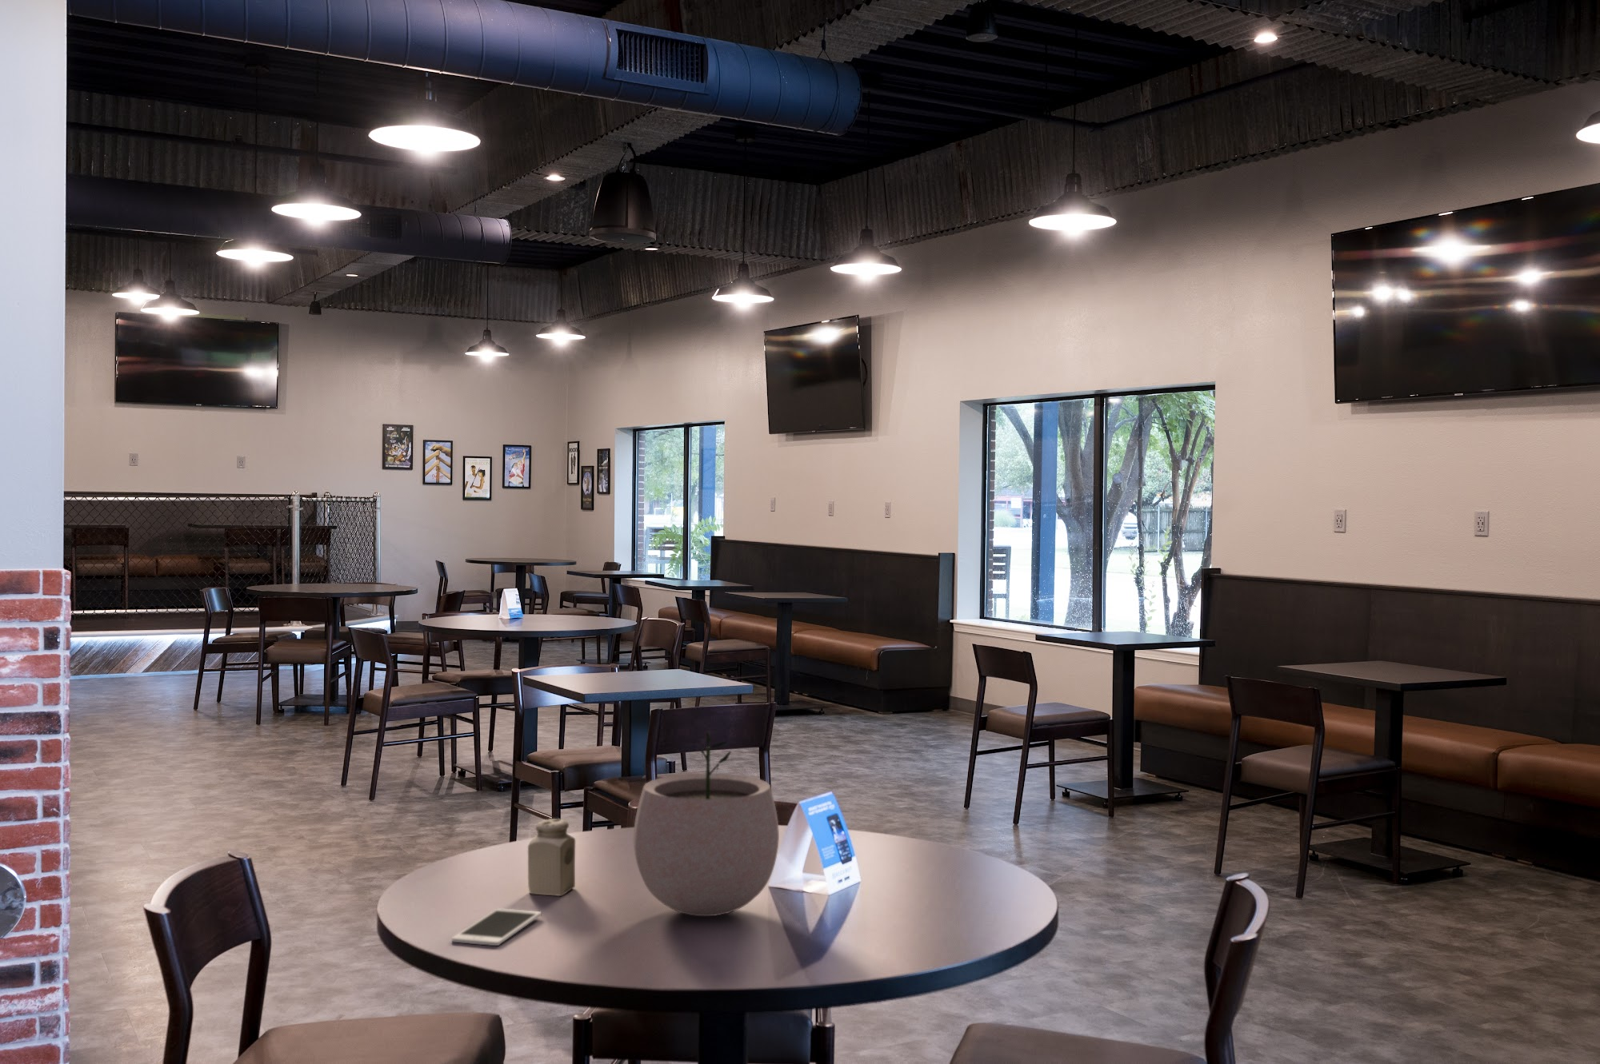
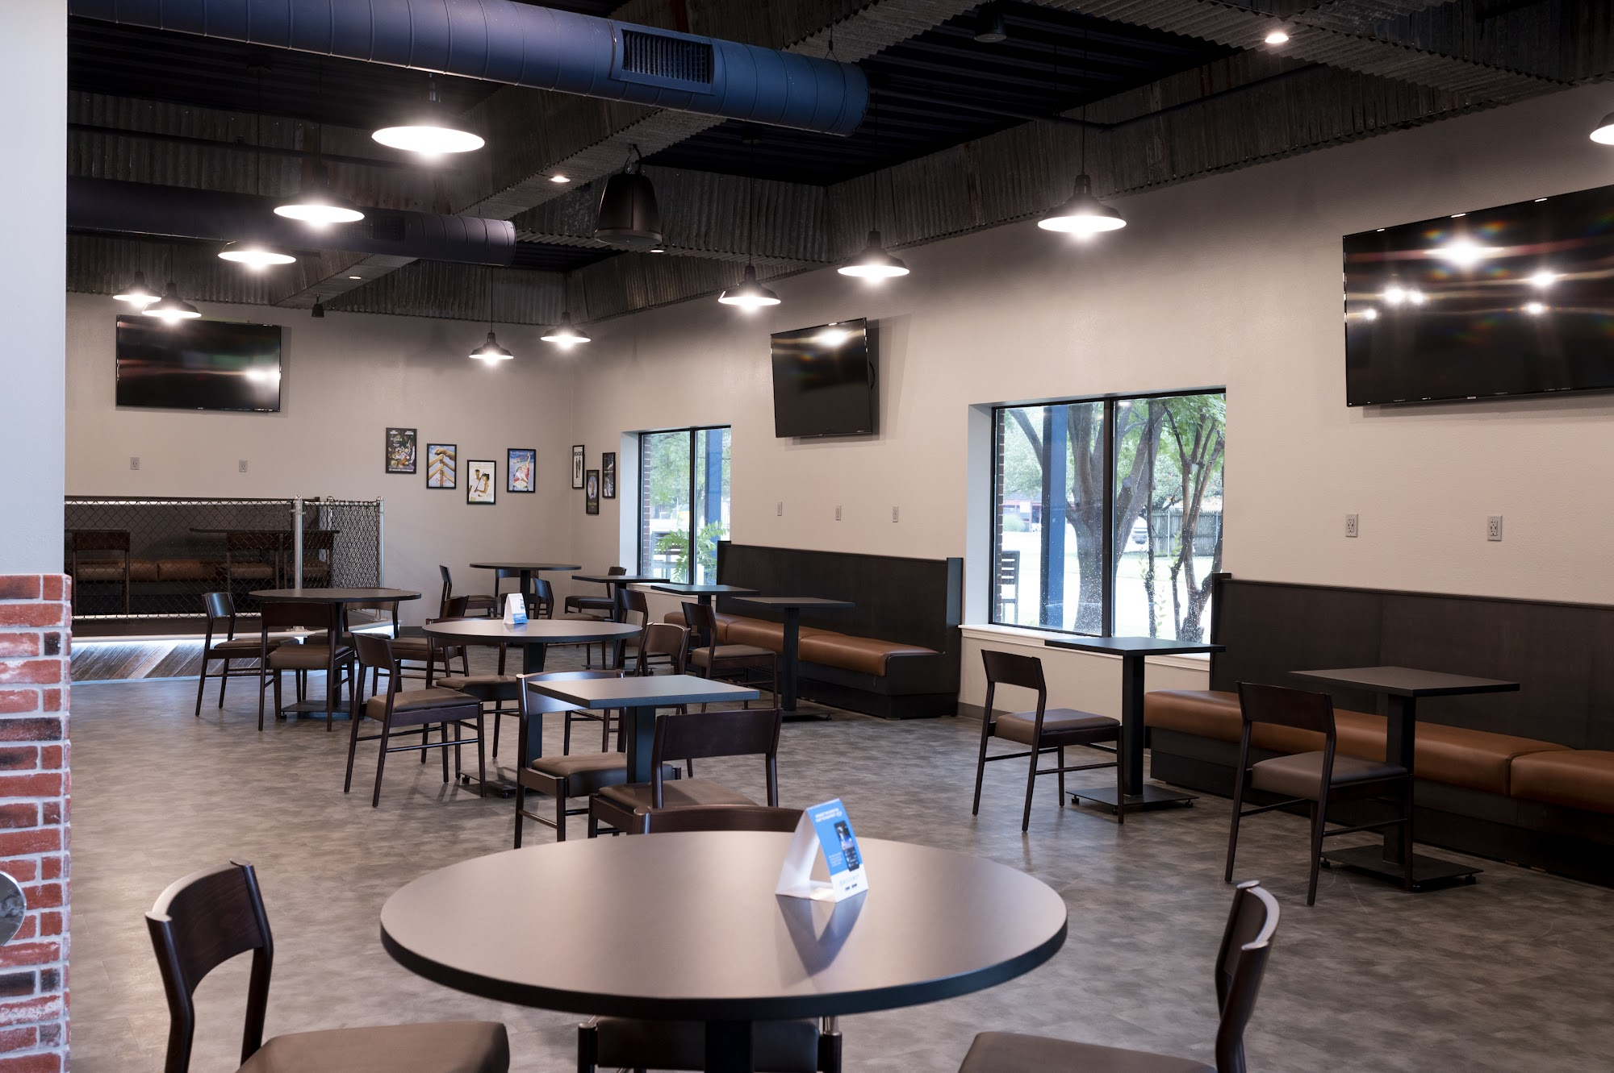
- salt shaker [527,818,576,897]
- plant pot [633,732,780,917]
- cell phone [451,907,543,946]
